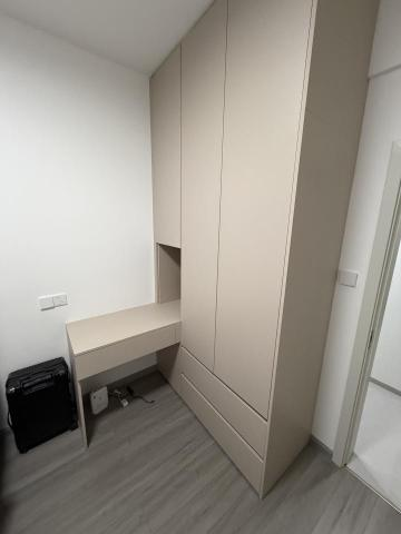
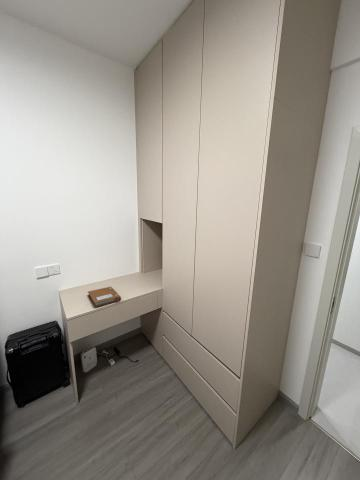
+ notebook [87,286,122,308]
